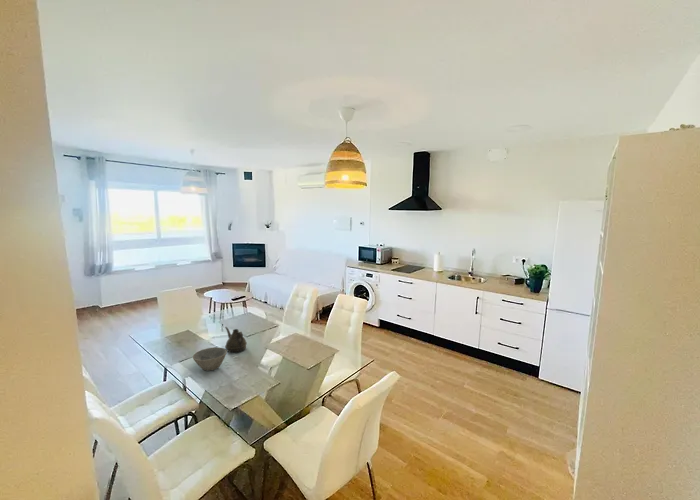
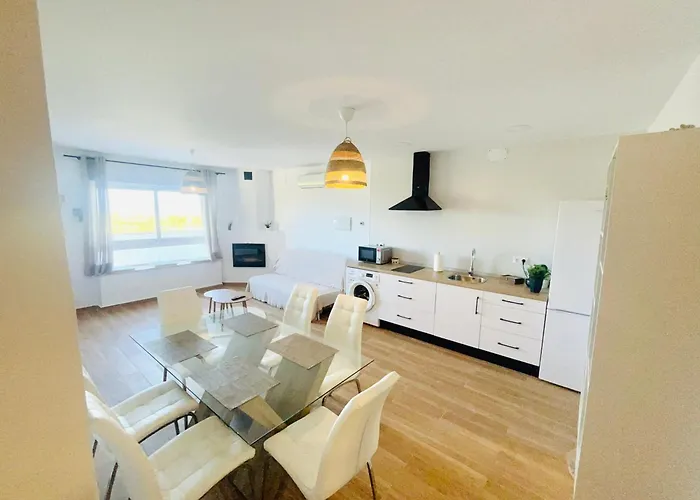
- bowl [192,346,228,371]
- teapot [224,326,248,353]
